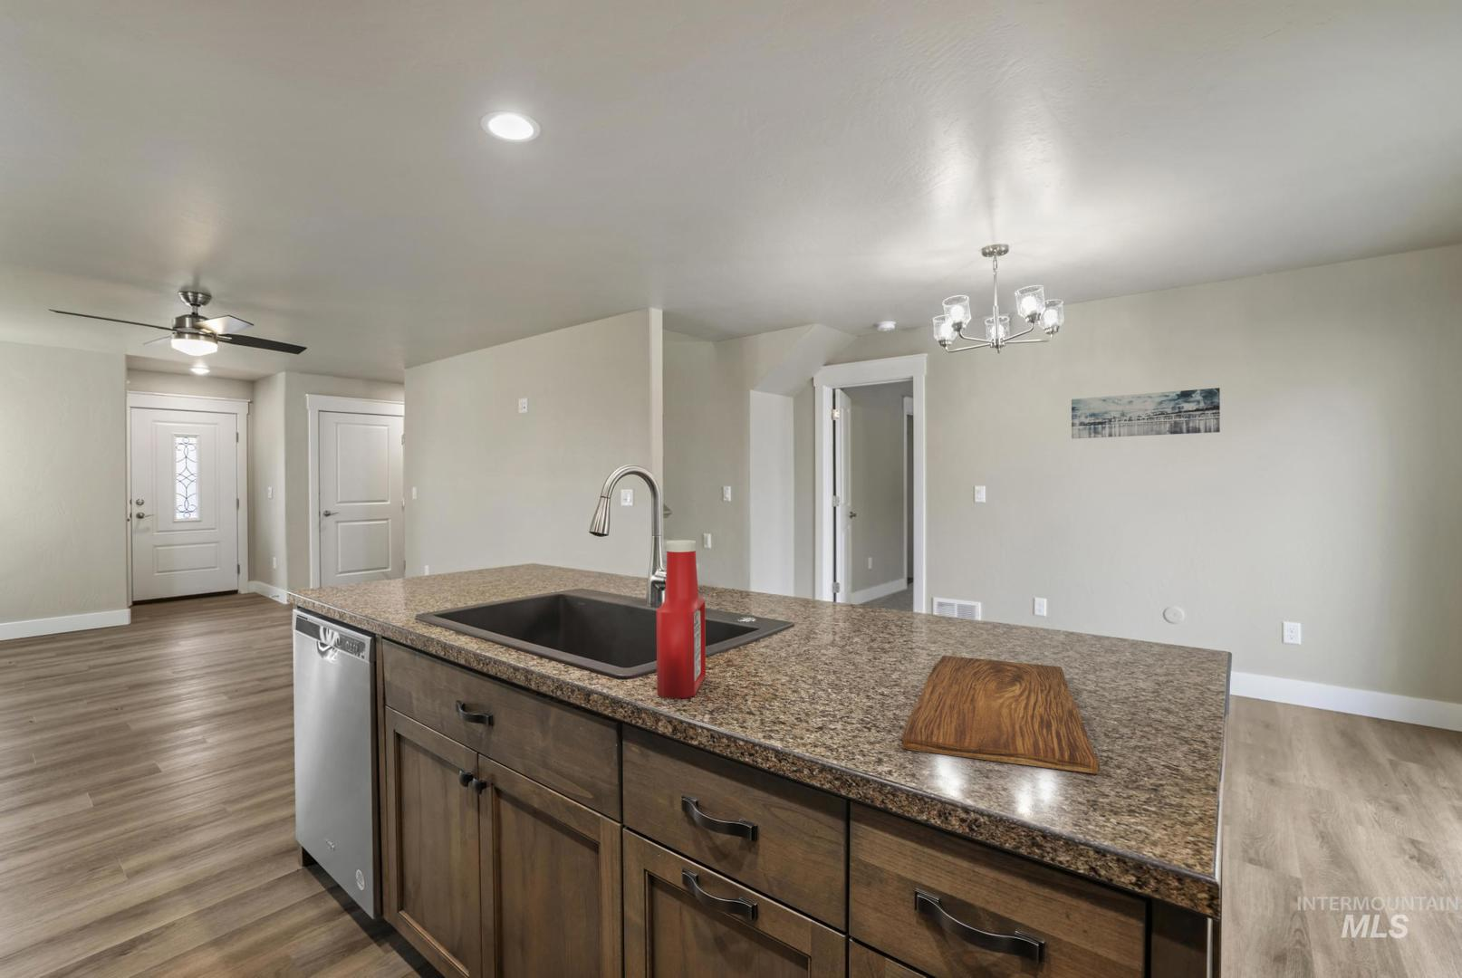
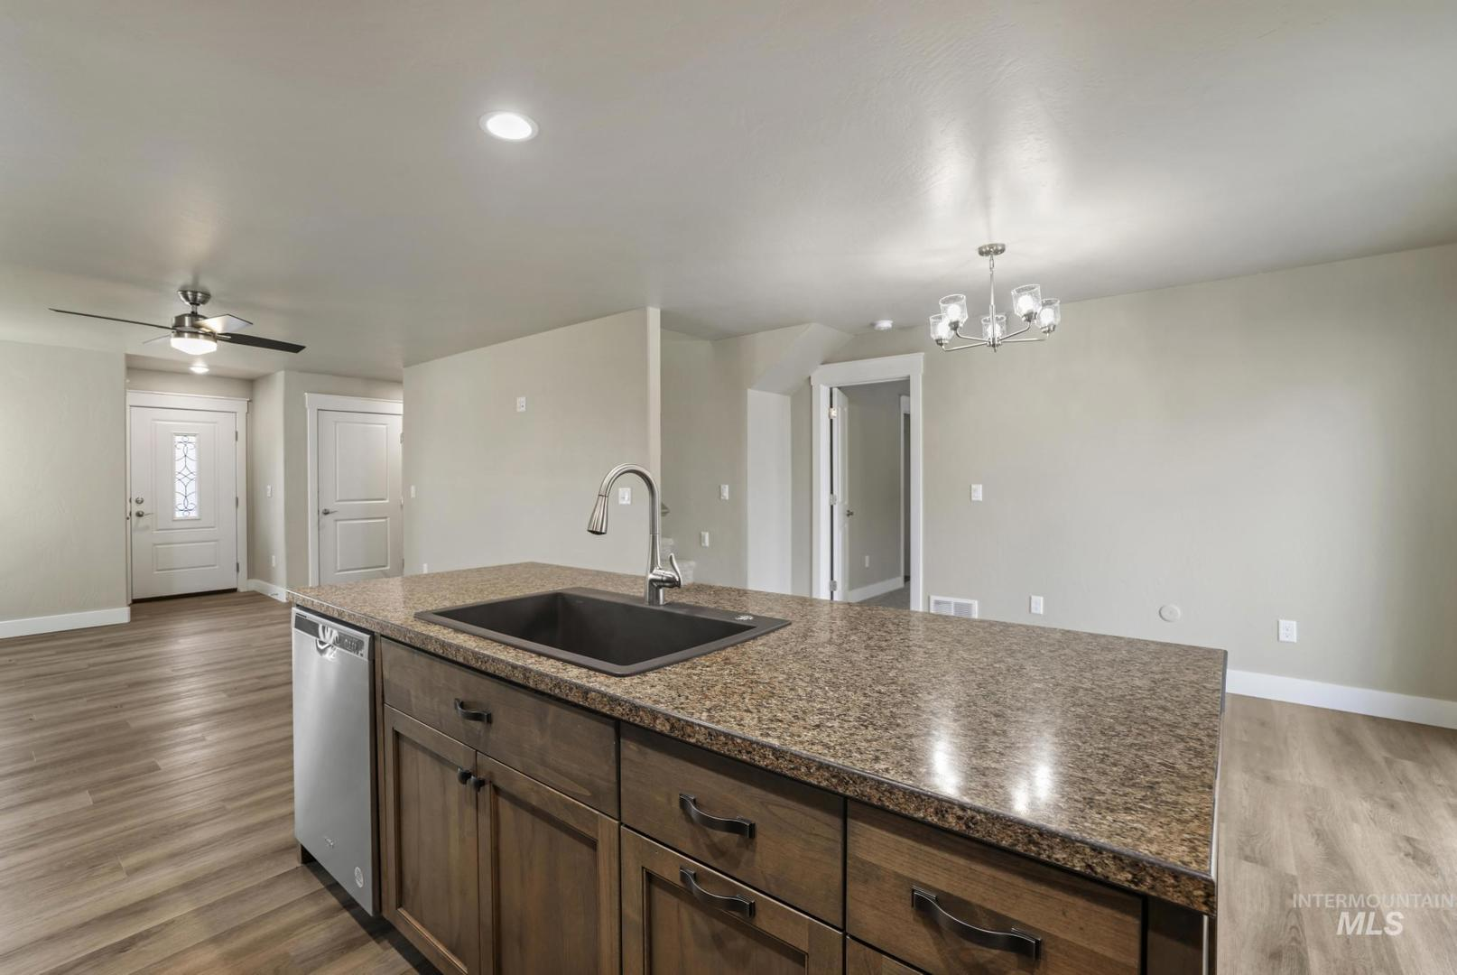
- soap bottle [656,539,706,699]
- cutting board [901,655,1100,775]
- wall art [1071,386,1221,439]
